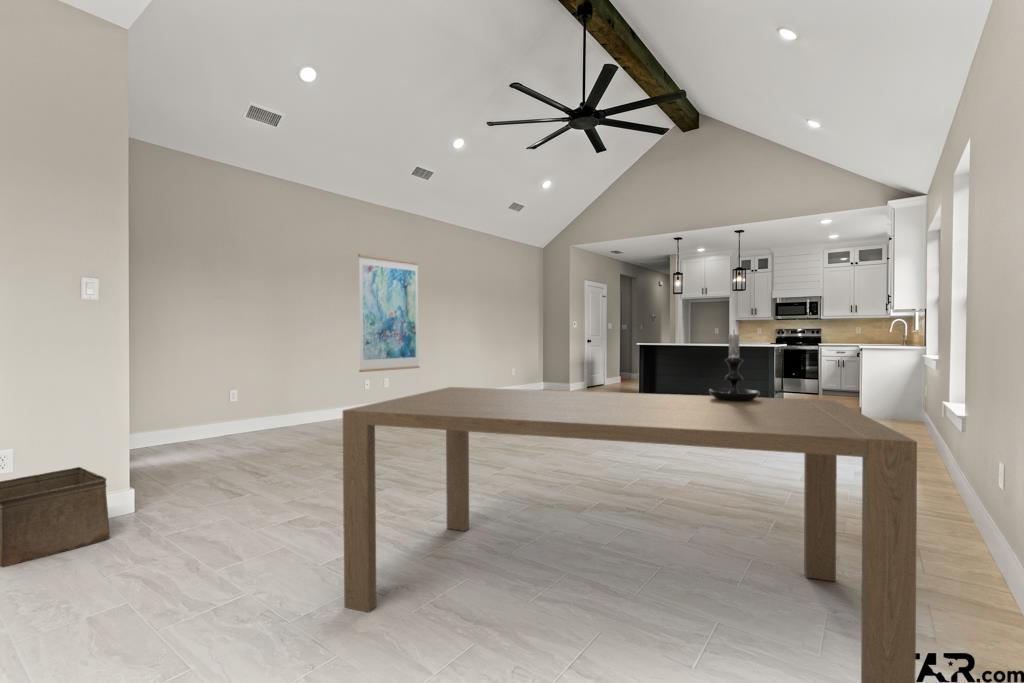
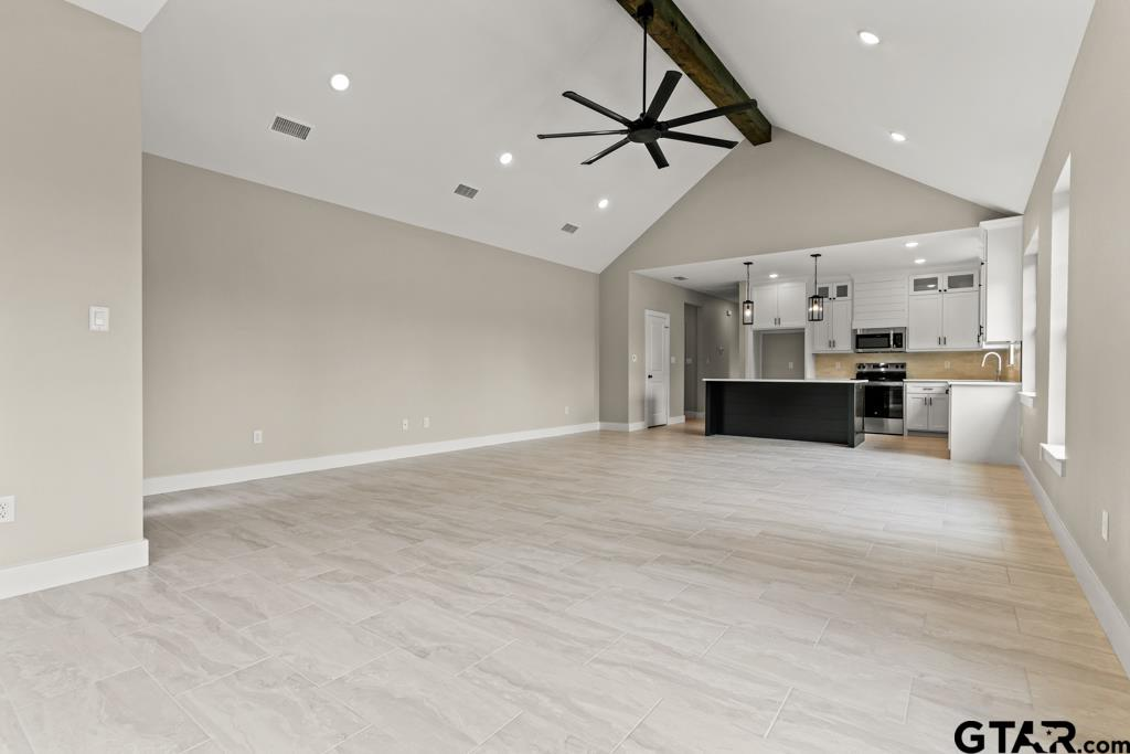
- candle holder [708,328,761,401]
- dining table [342,386,918,683]
- storage bin [0,466,111,568]
- wall art [357,253,421,373]
